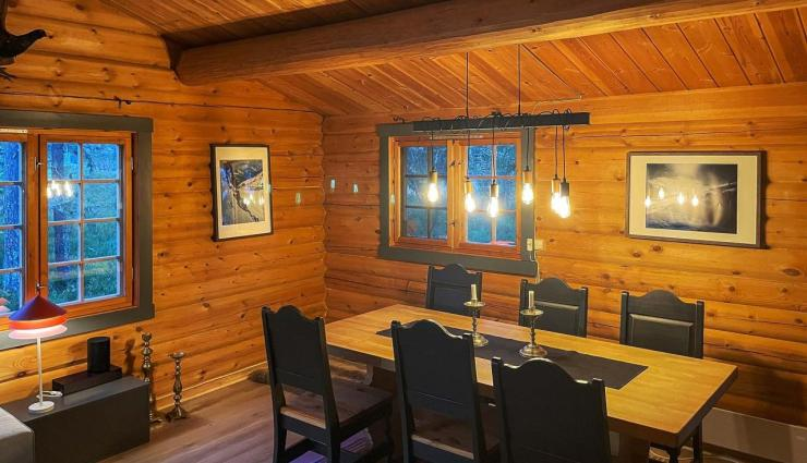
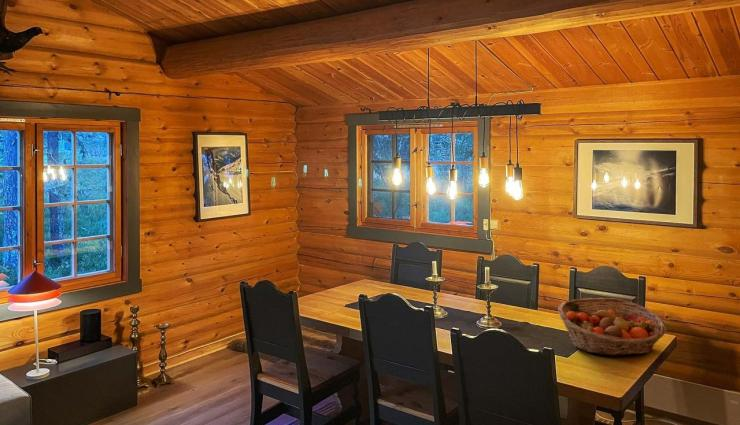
+ fruit basket [557,297,668,356]
